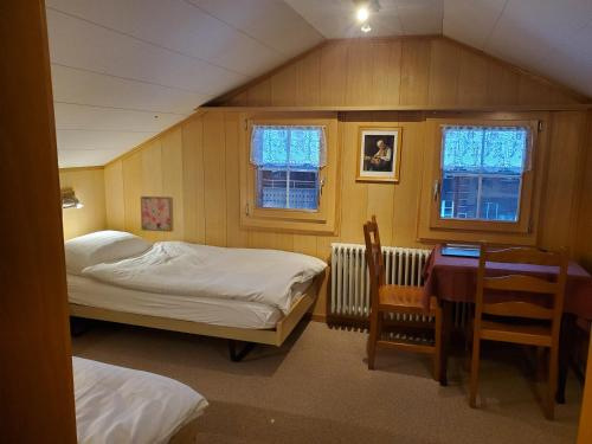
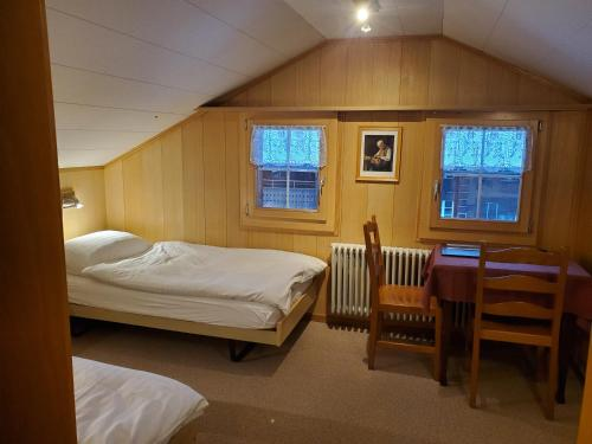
- wall art [140,195,175,233]
